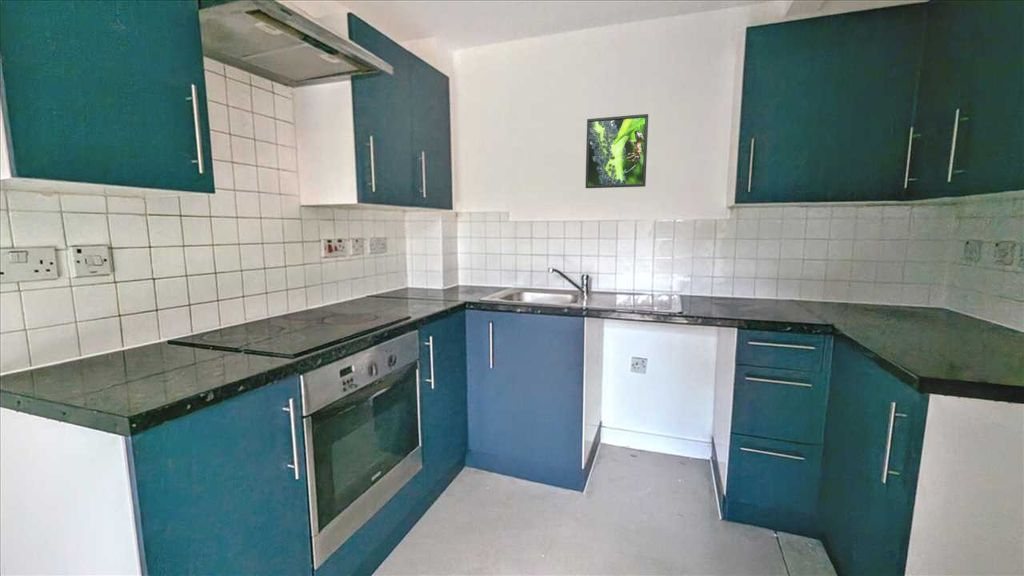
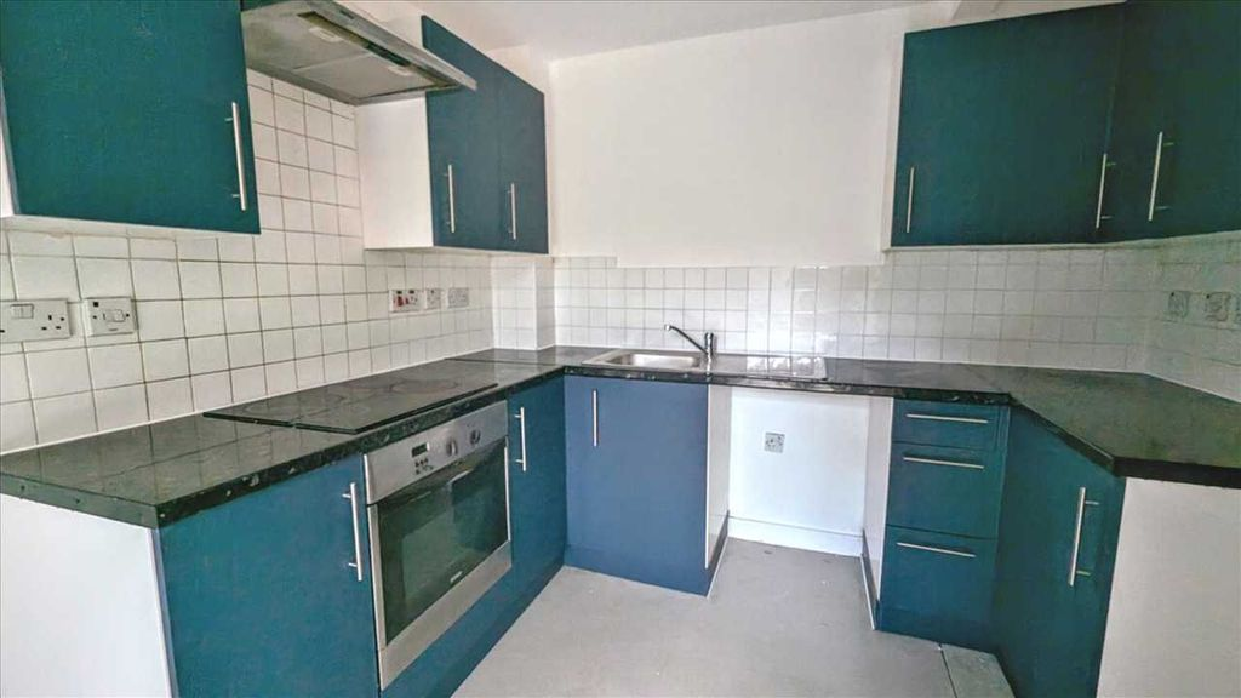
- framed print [584,113,649,189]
